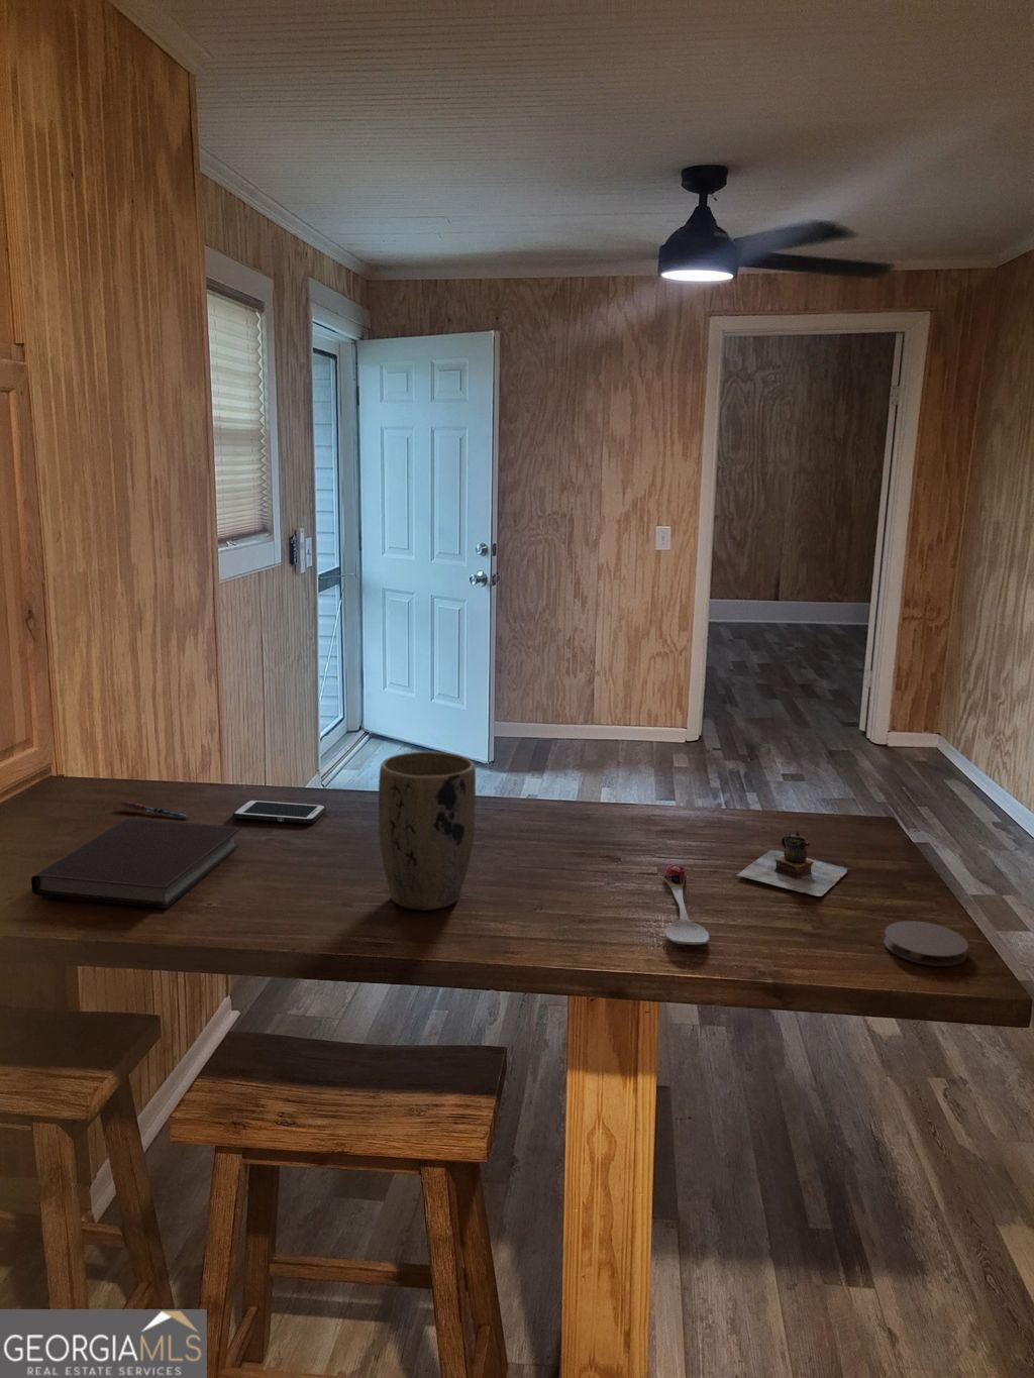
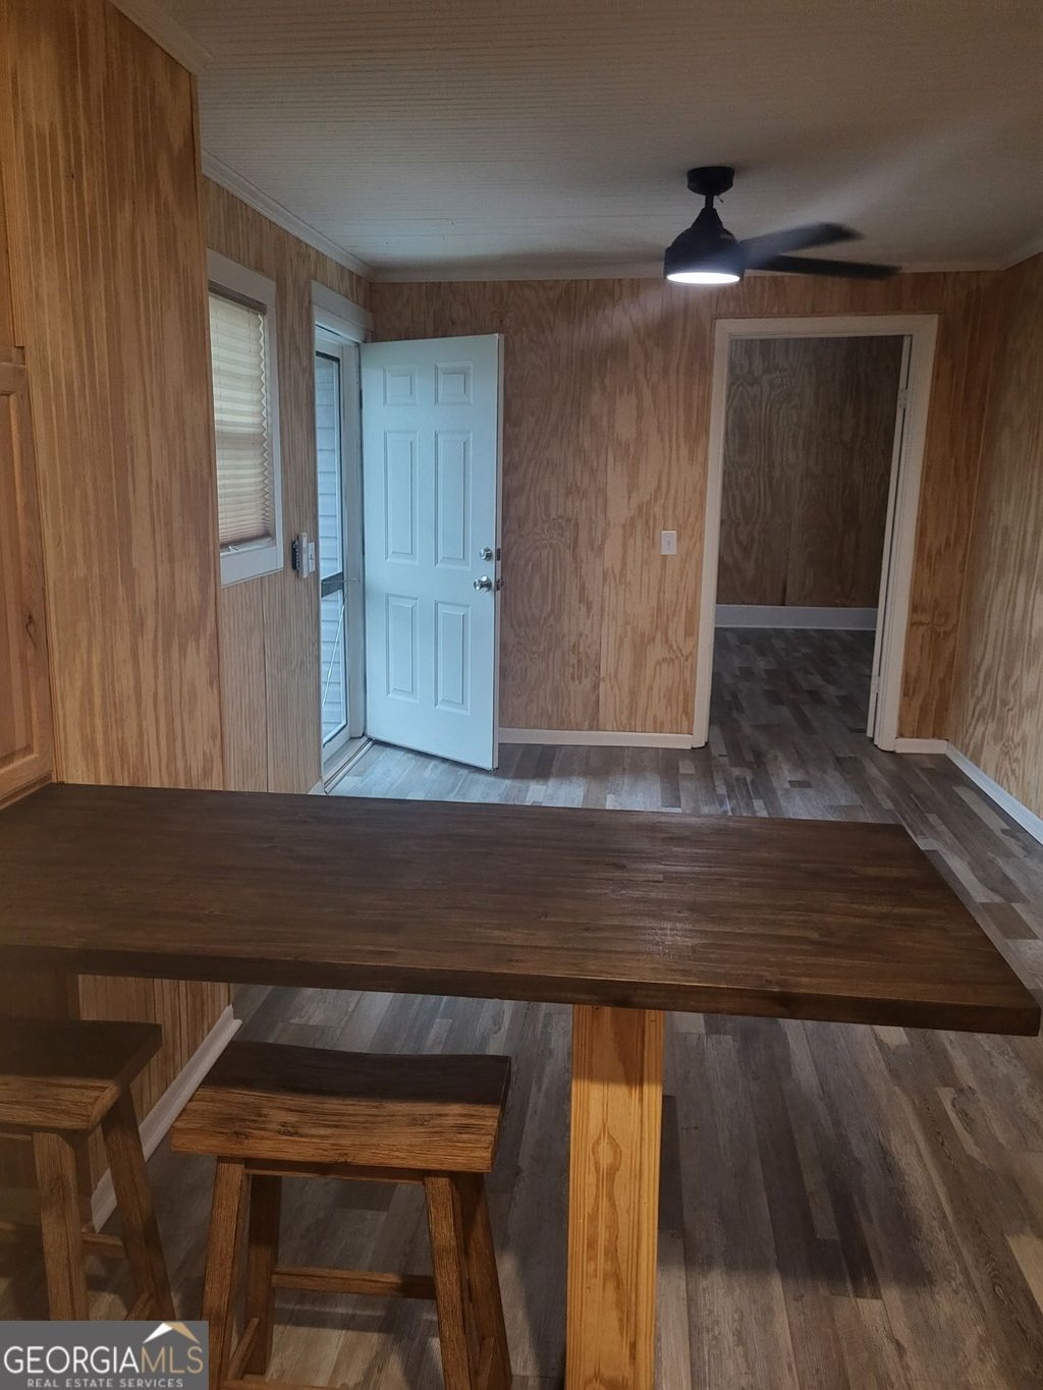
- teapot [736,830,848,897]
- coaster [883,920,970,968]
- cell phone [232,798,327,825]
- notebook [30,818,243,910]
- spoon [663,863,710,946]
- plant pot [378,751,477,911]
- pen [119,800,190,820]
